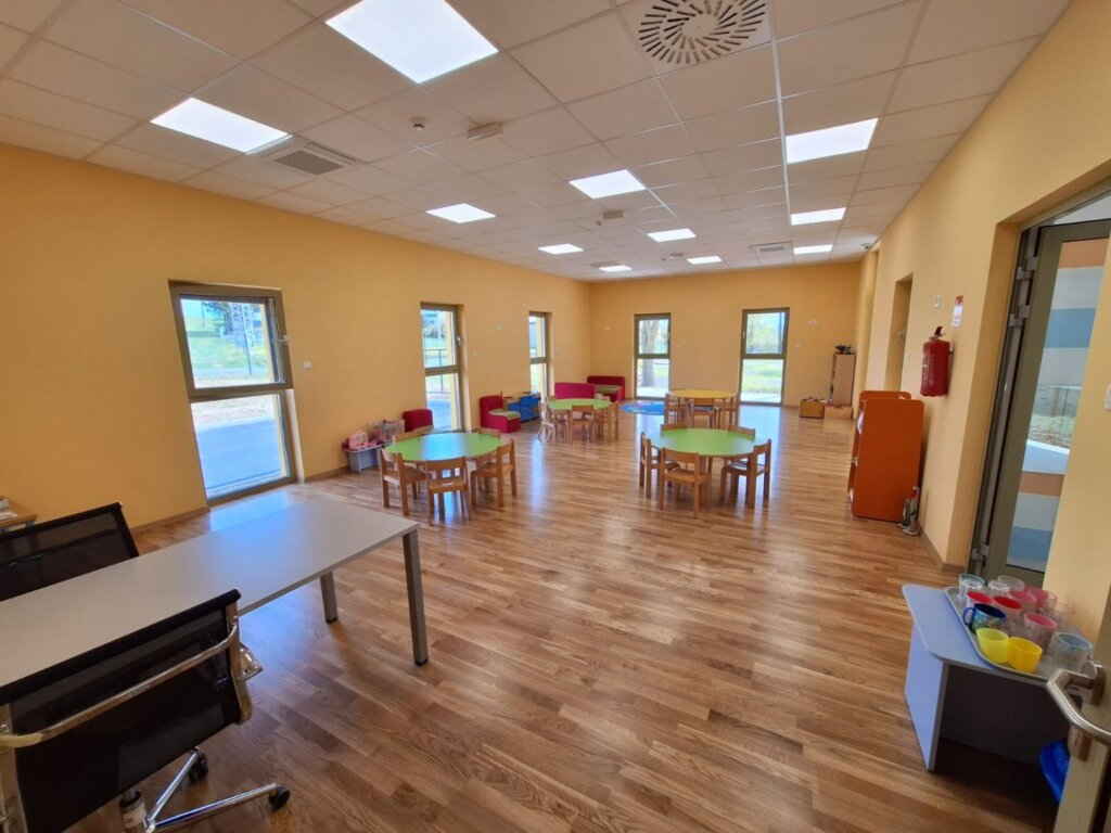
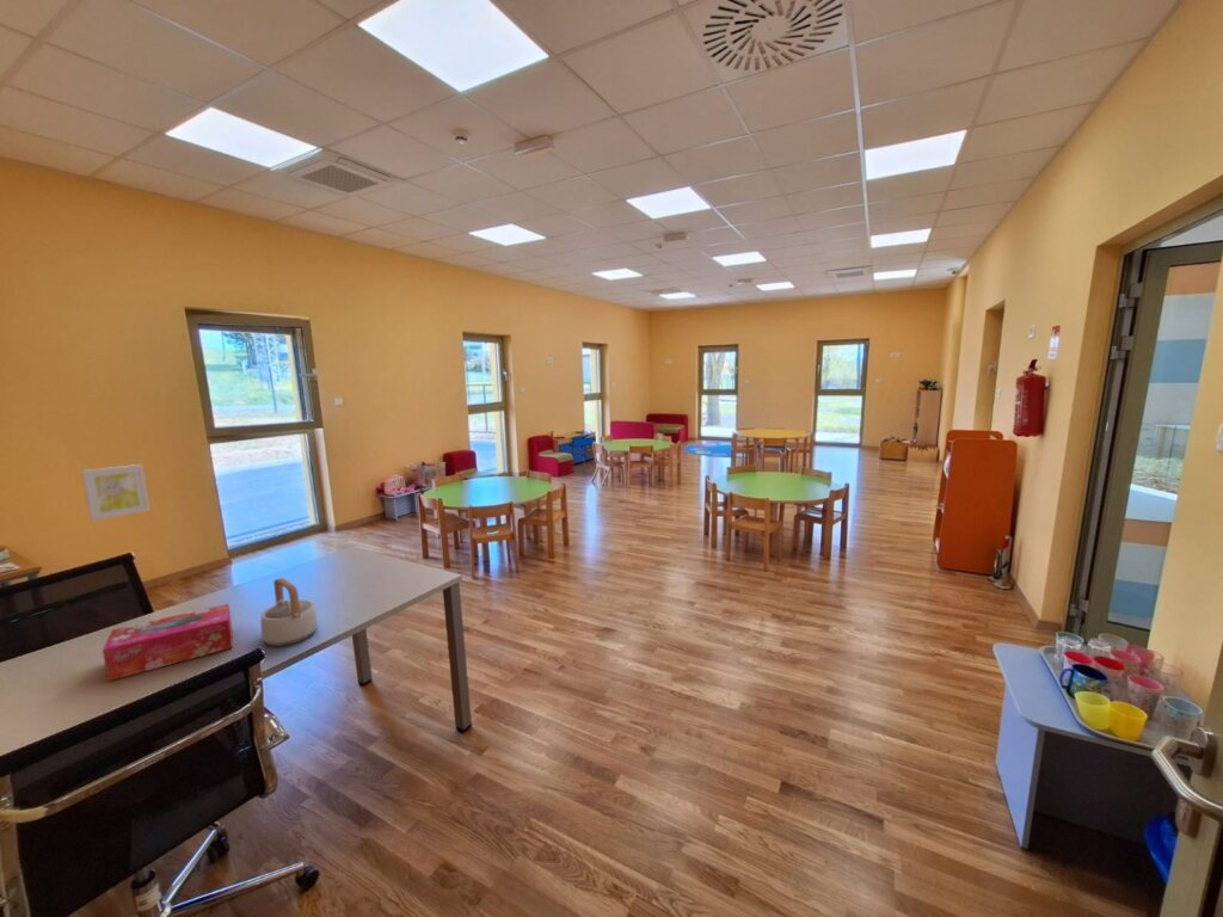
+ tissue box [102,603,233,682]
+ wall art [80,463,150,522]
+ teapot [259,577,319,647]
